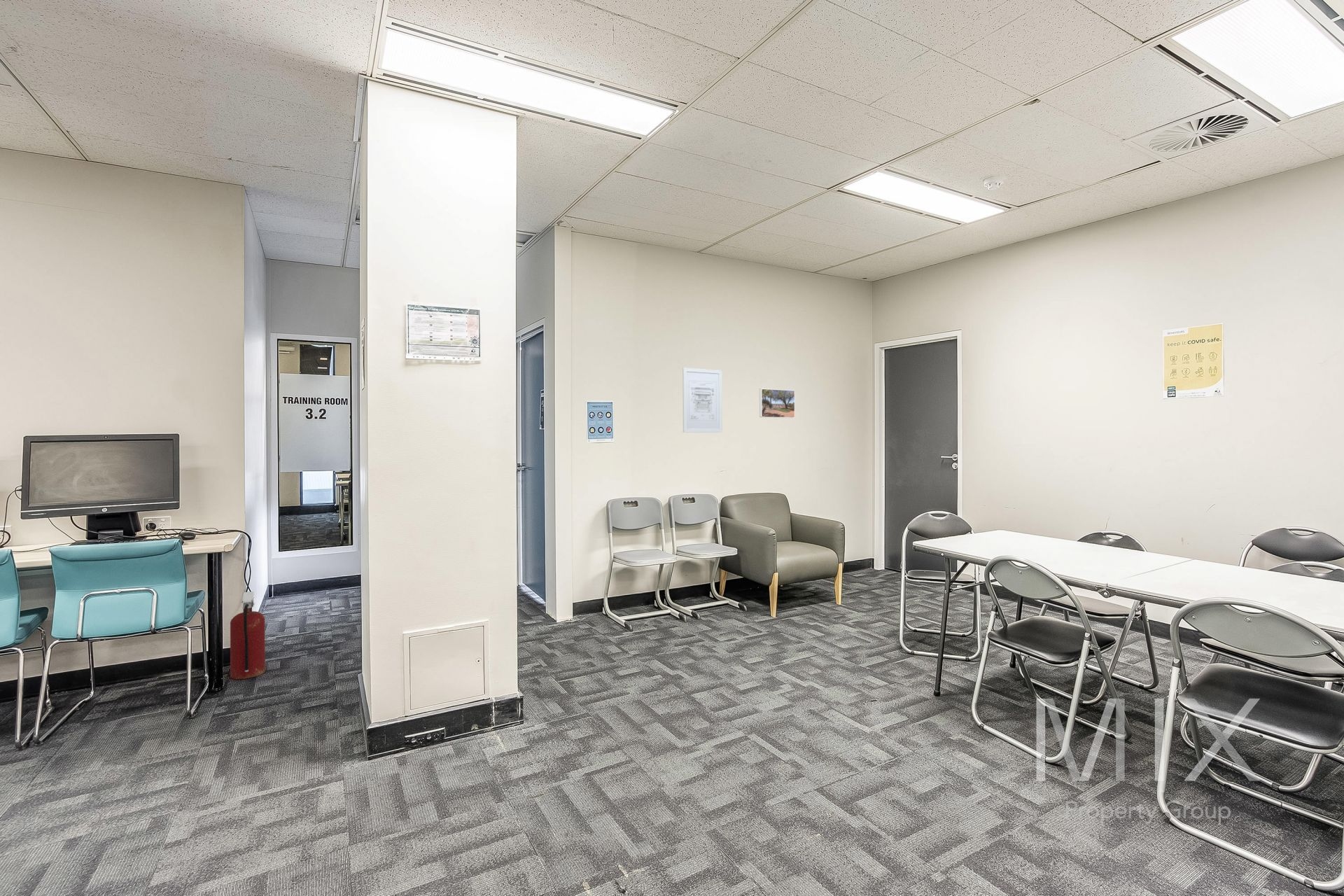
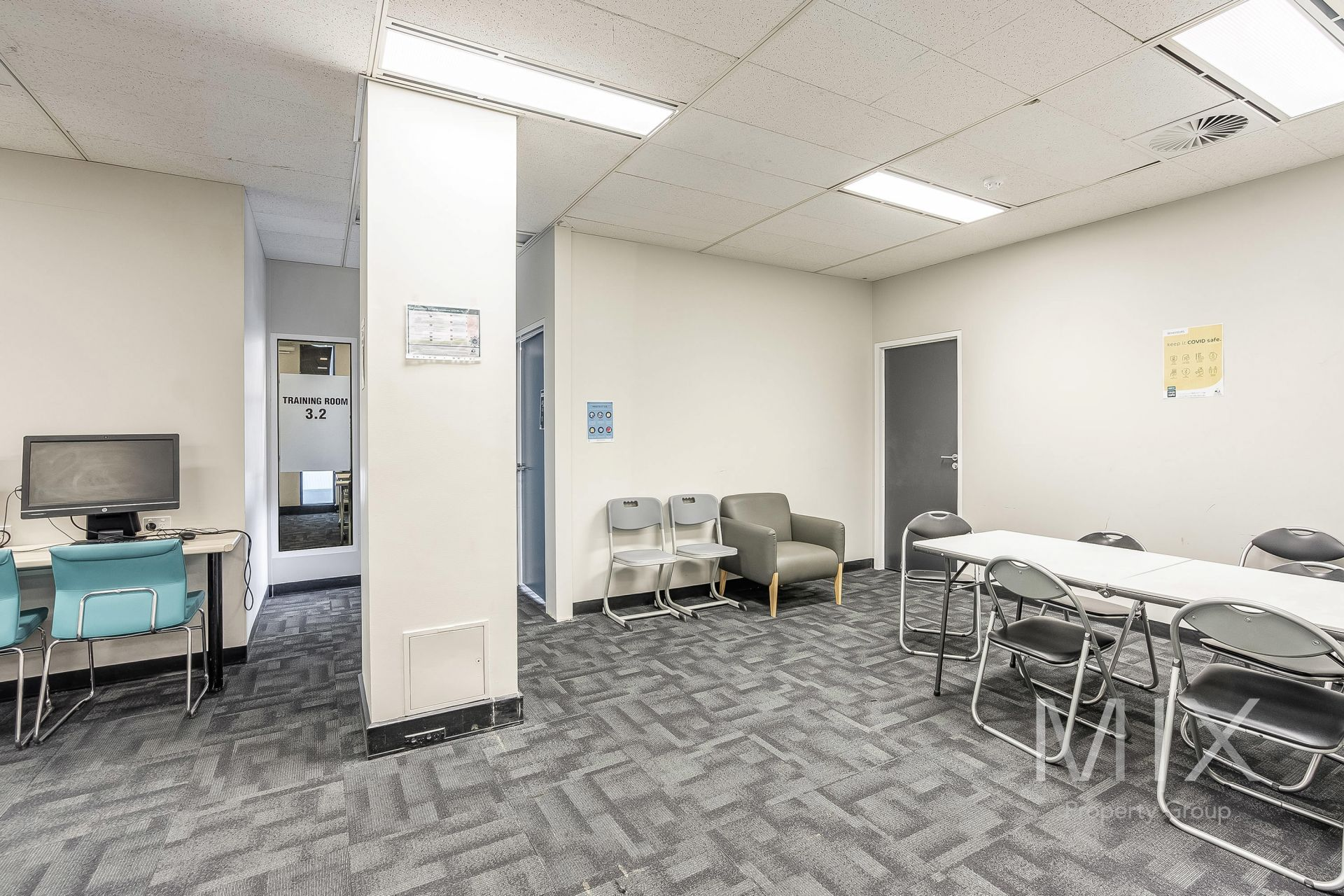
- fire extinguisher [230,591,266,680]
- wall art [682,367,723,433]
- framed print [759,388,796,419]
